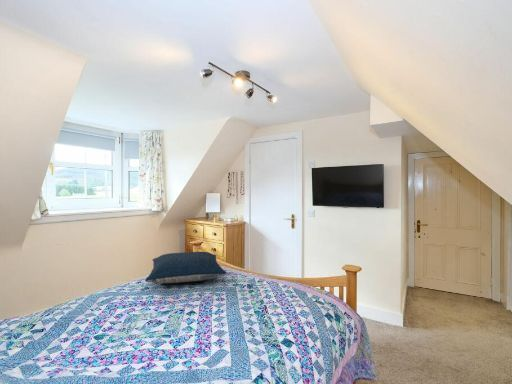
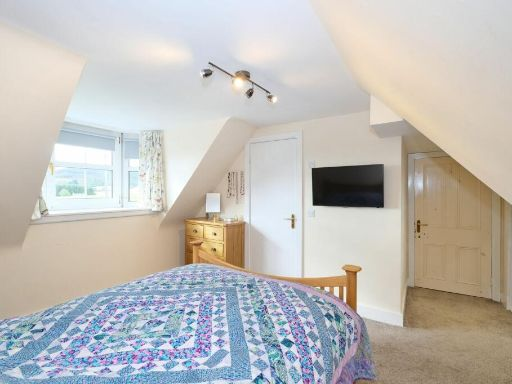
- pillow [144,251,227,284]
